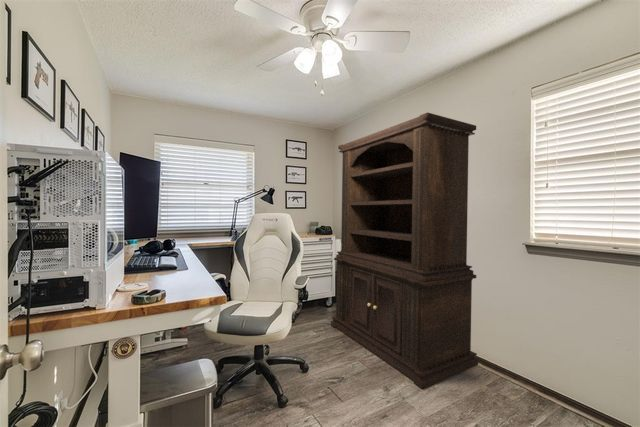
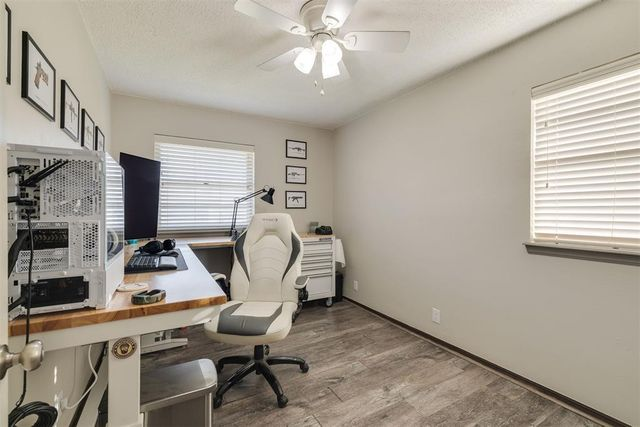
- hutch [330,111,479,389]
